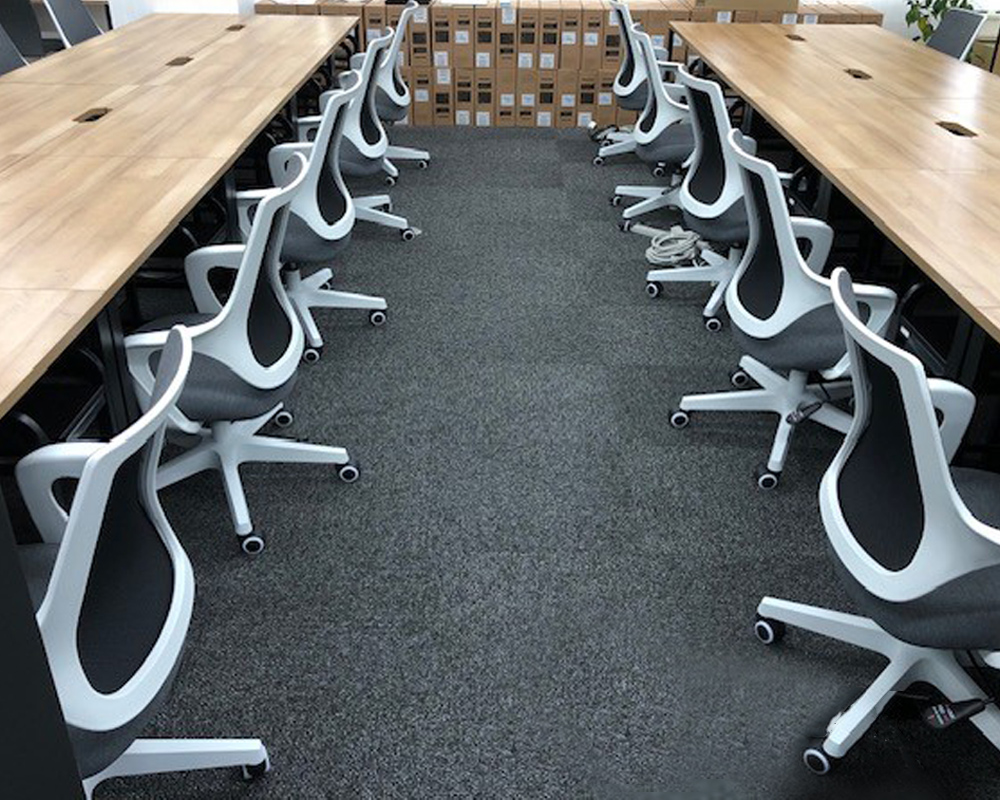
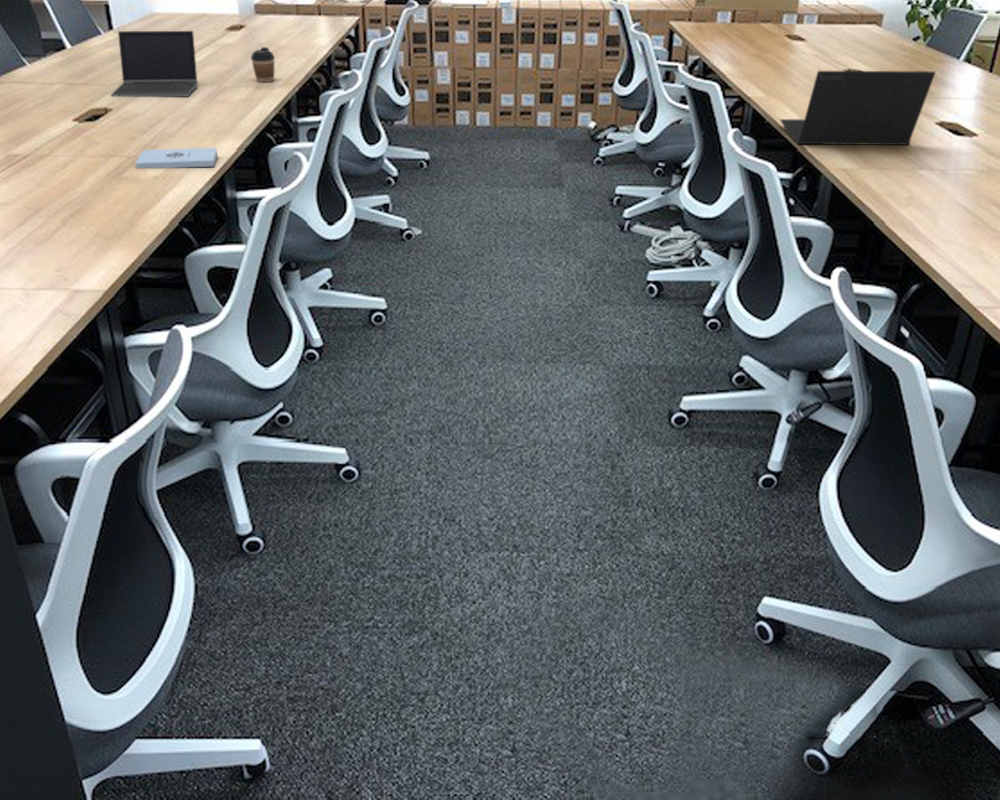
+ coffee cup [250,46,276,83]
+ laptop computer [110,30,199,98]
+ laptop [779,70,937,146]
+ notepad [134,147,219,169]
